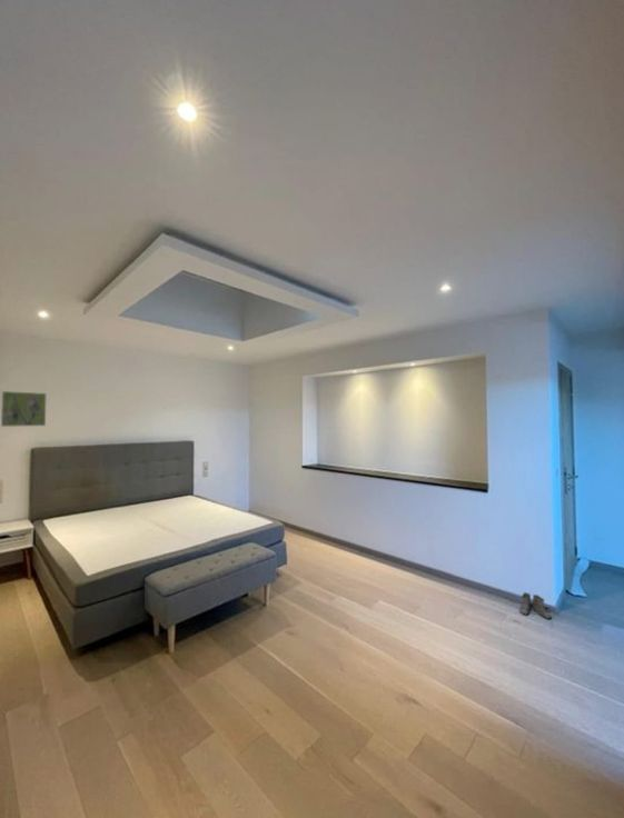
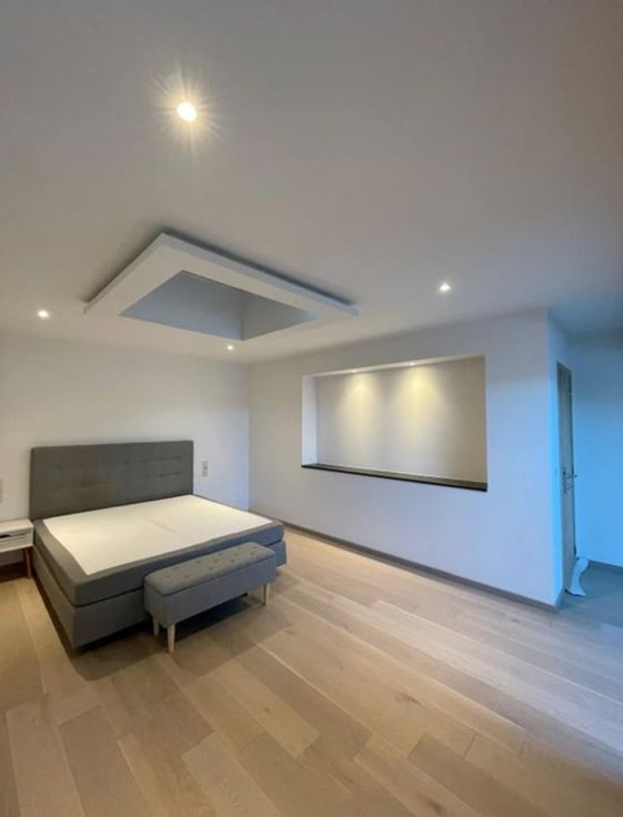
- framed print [0,390,48,428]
- boots [516,591,553,620]
